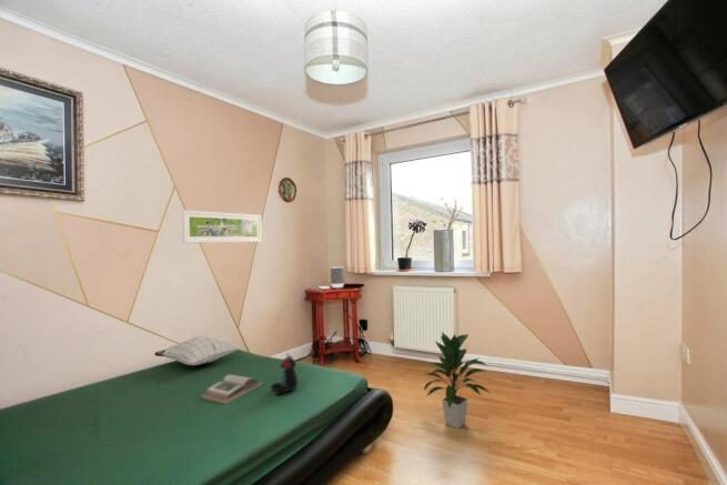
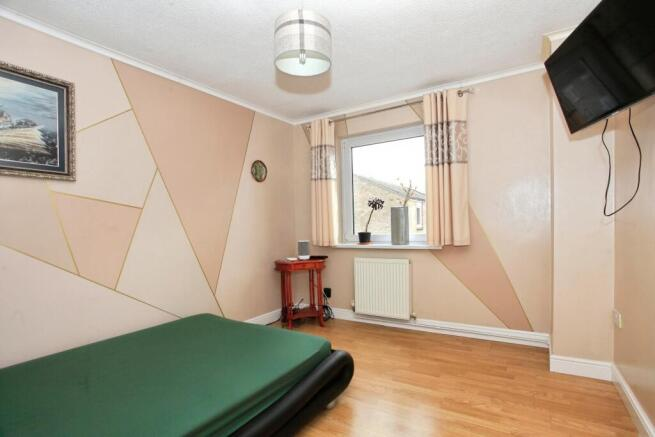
- book [201,374,264,405]
- teddy bear [270,352,299,396]
- pillow [154,336,241,366]
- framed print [181,209,263,244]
- indoor plant [422,331,491,430]
